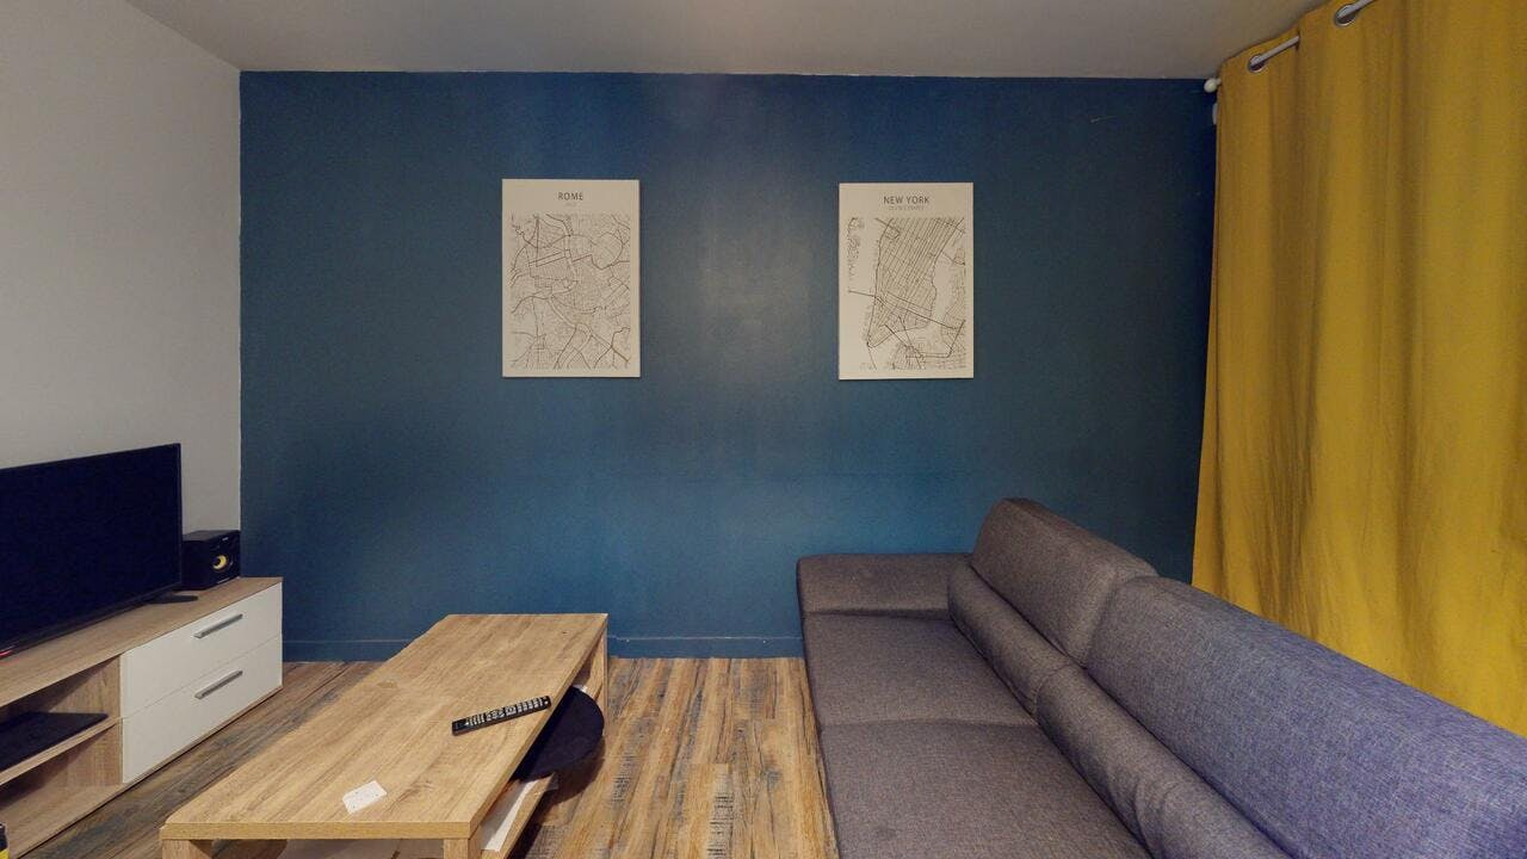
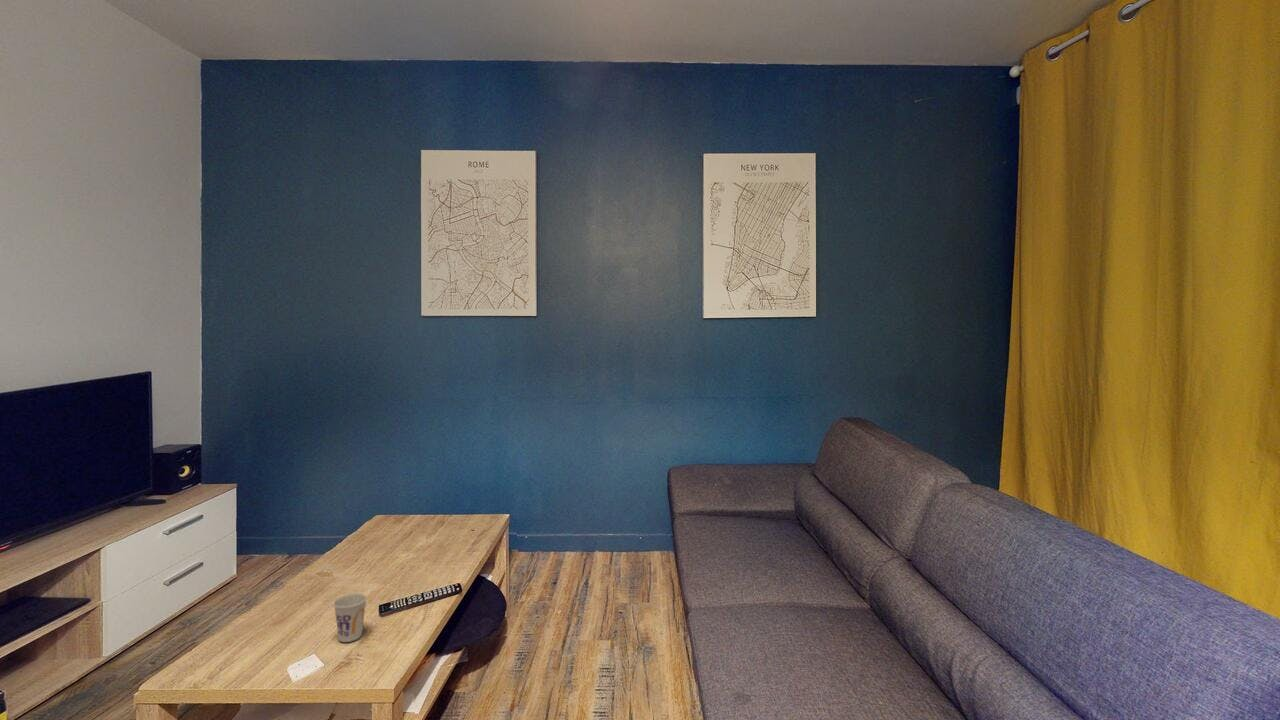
+ cup [332,593,368,643]
